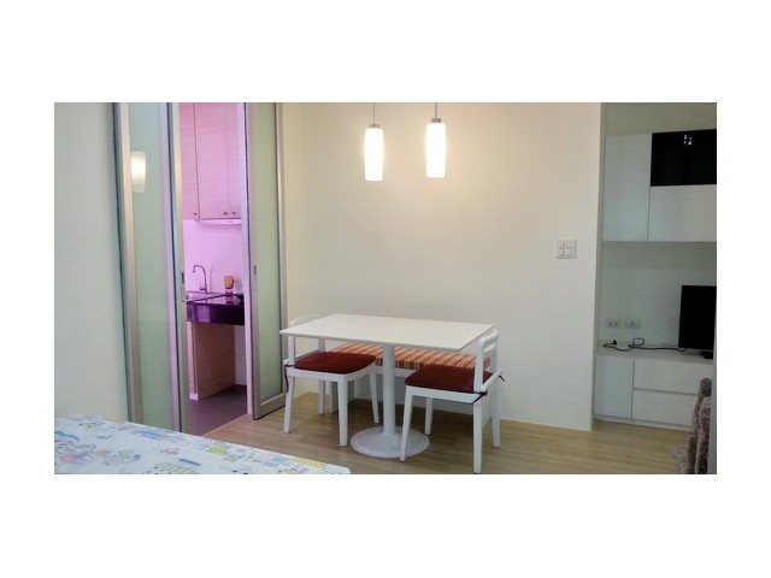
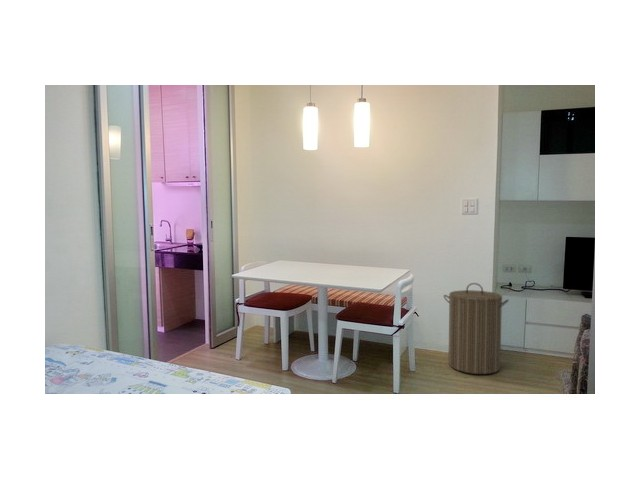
+ laundry hamper [443,282,510,375]
